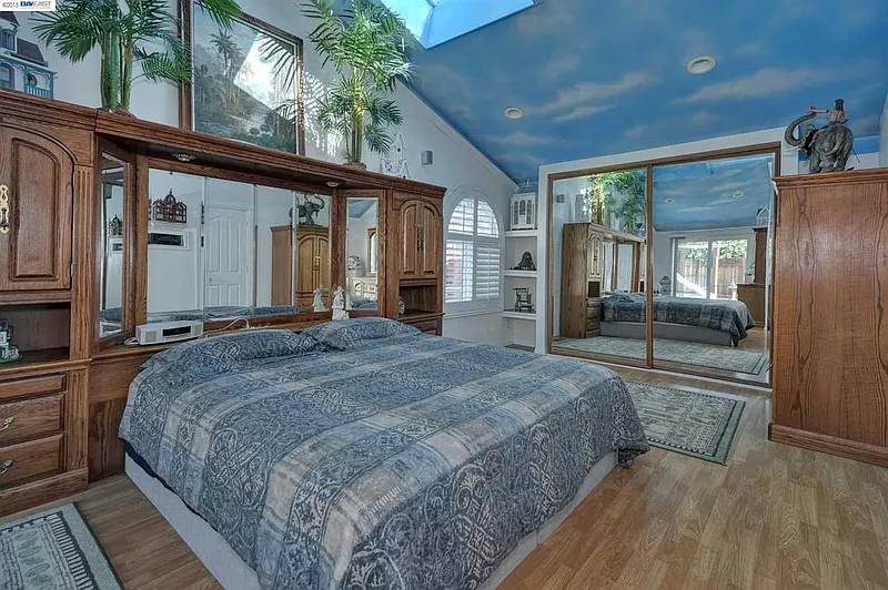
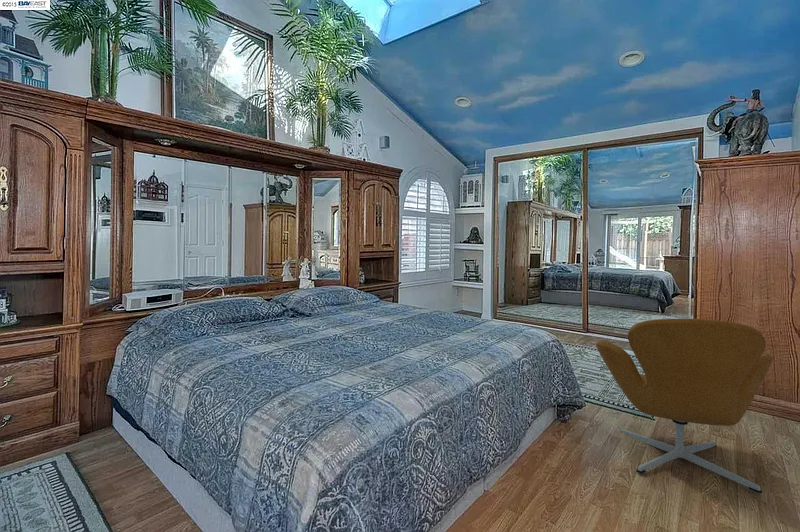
+ armchair [595,318,774,494]
